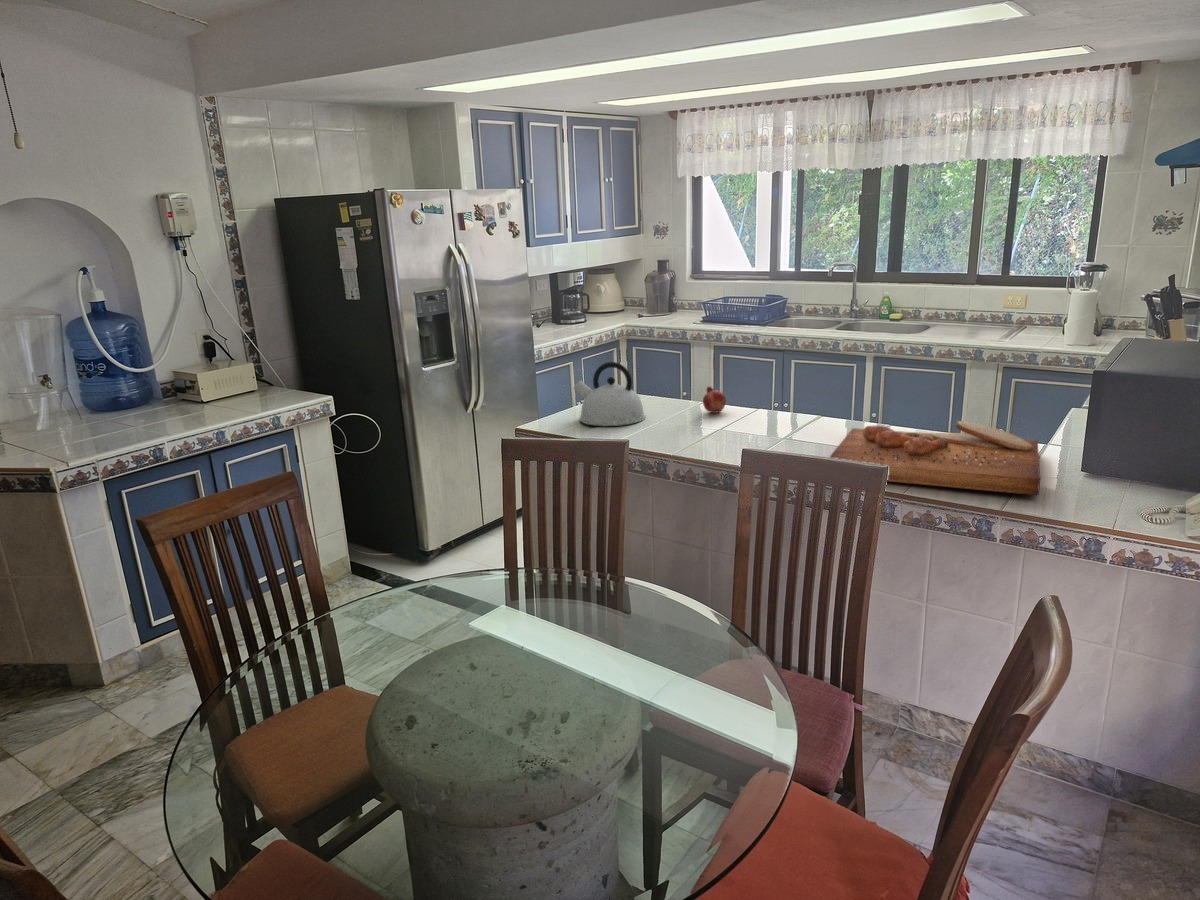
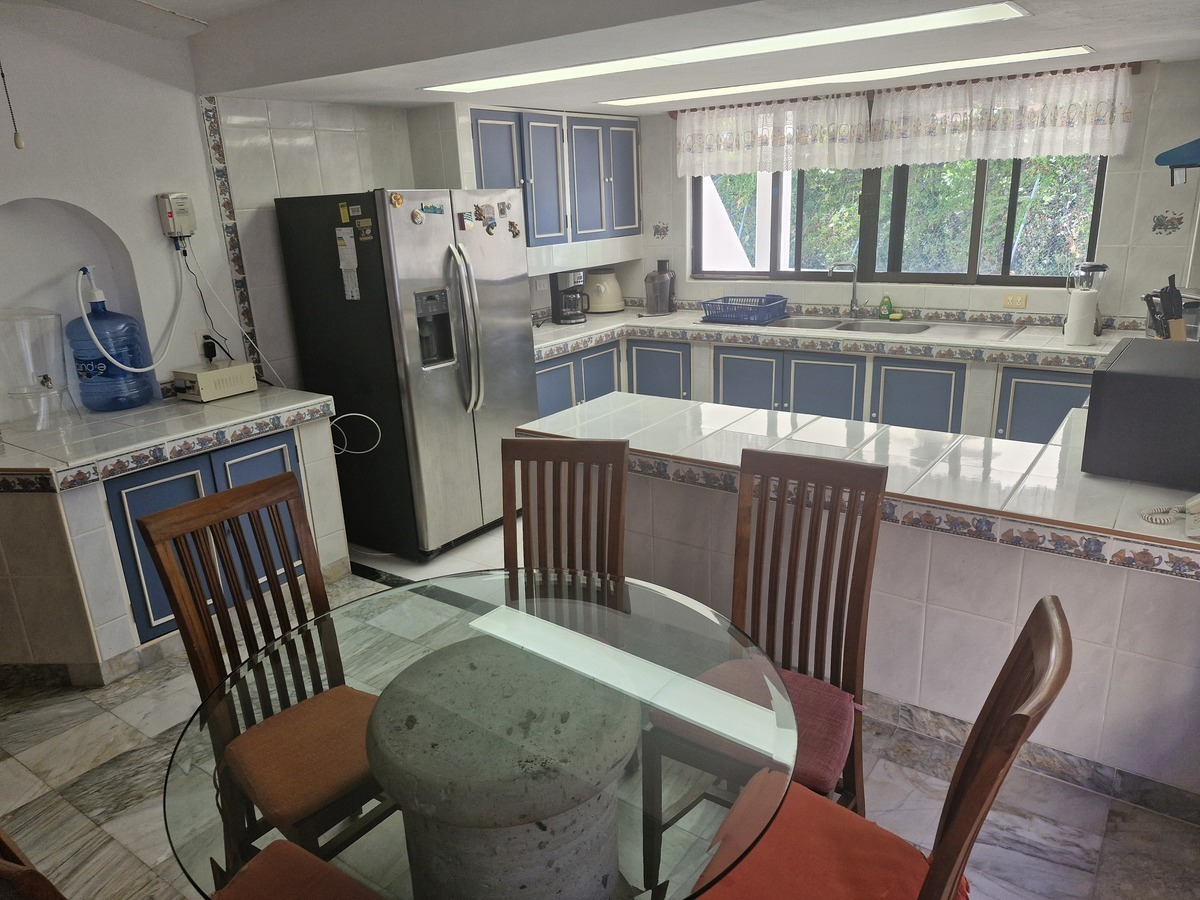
- cutting board [829,420,1041,496]
- fruit [702,385,727,414]
- kettle [572,361,646,427]
